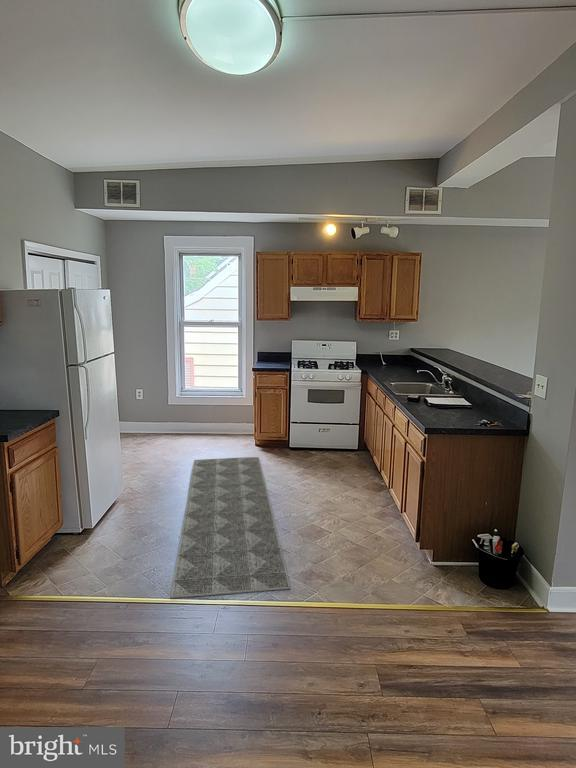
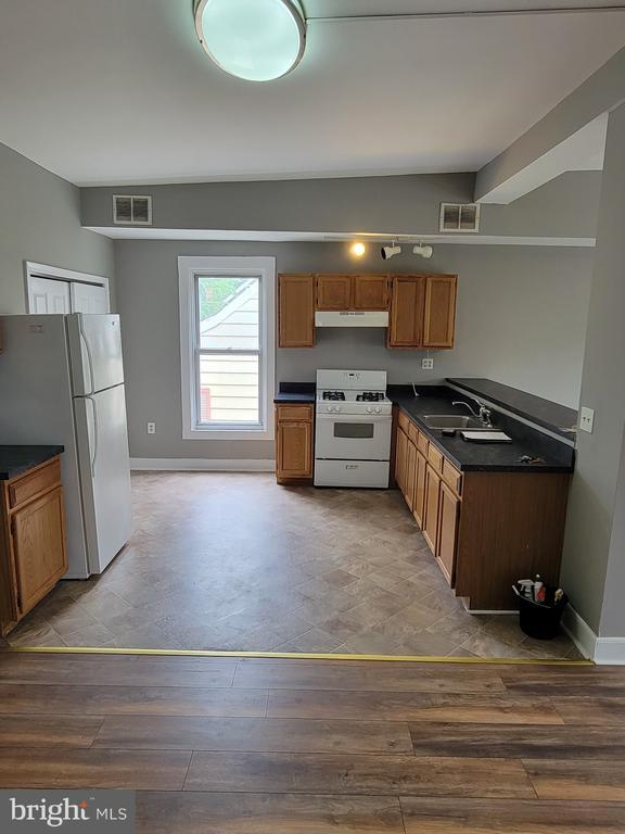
- rug [170,456,291,599]
